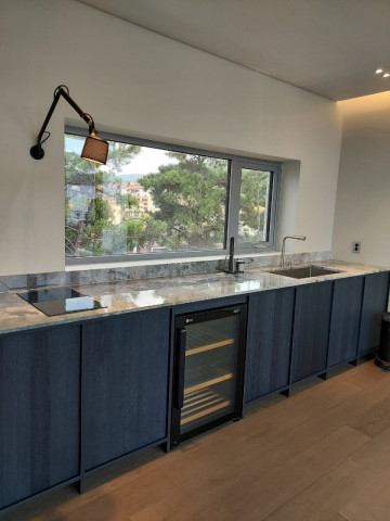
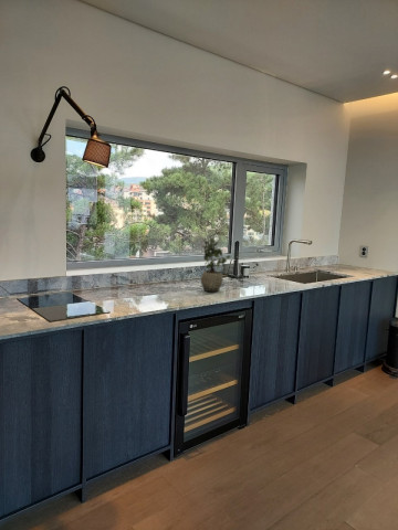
+ potted plant [200,237,231,293]
